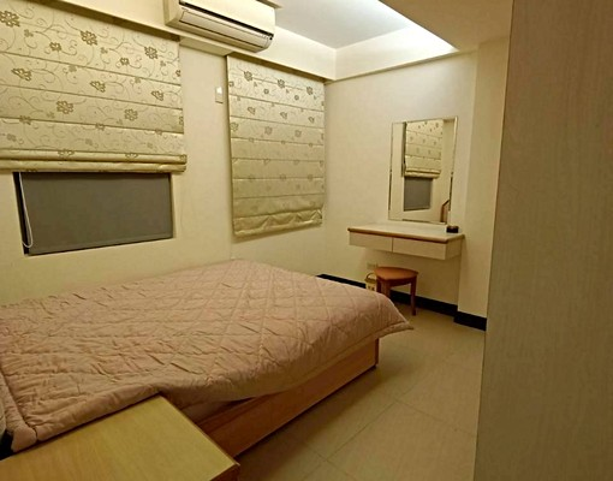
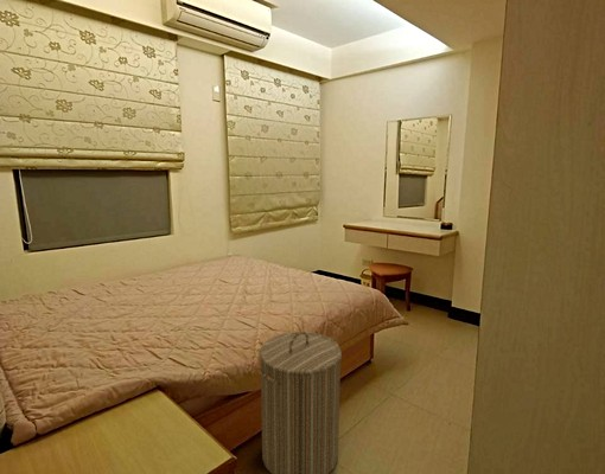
+ laundry hamper [255,331,343,474]
